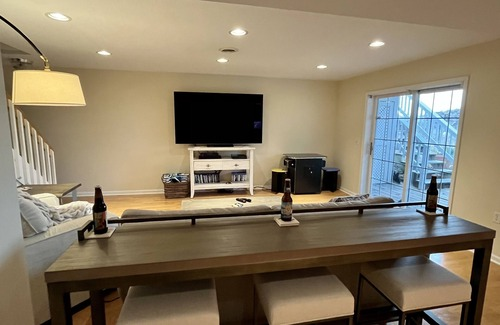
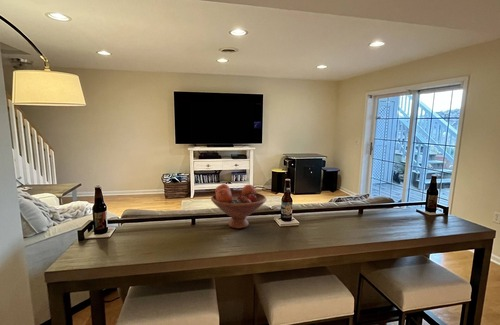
+ fruit bowl [210,183,267,229]
